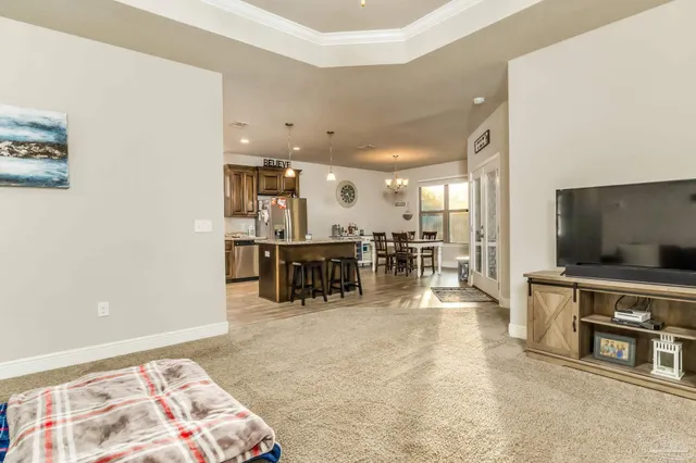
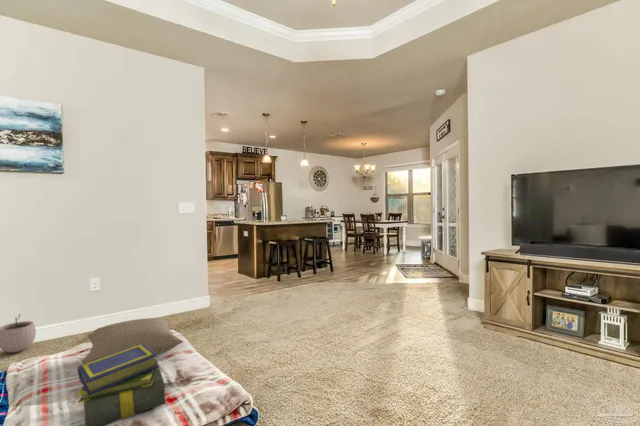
+ plant pot [0,313,37,354]
+ stack of books [76,344,166,426]
+ pillow [80,317,184,363]
